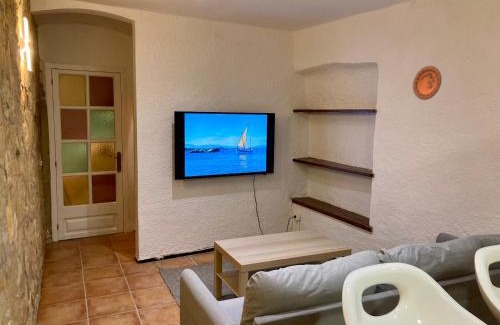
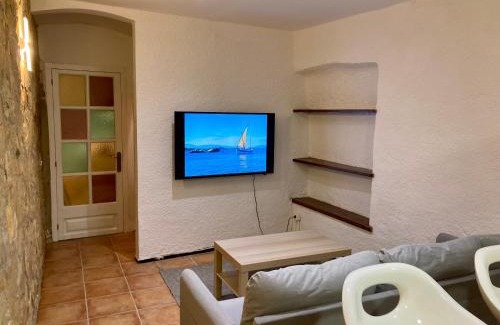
- decorative plate [412,65,443,101]
